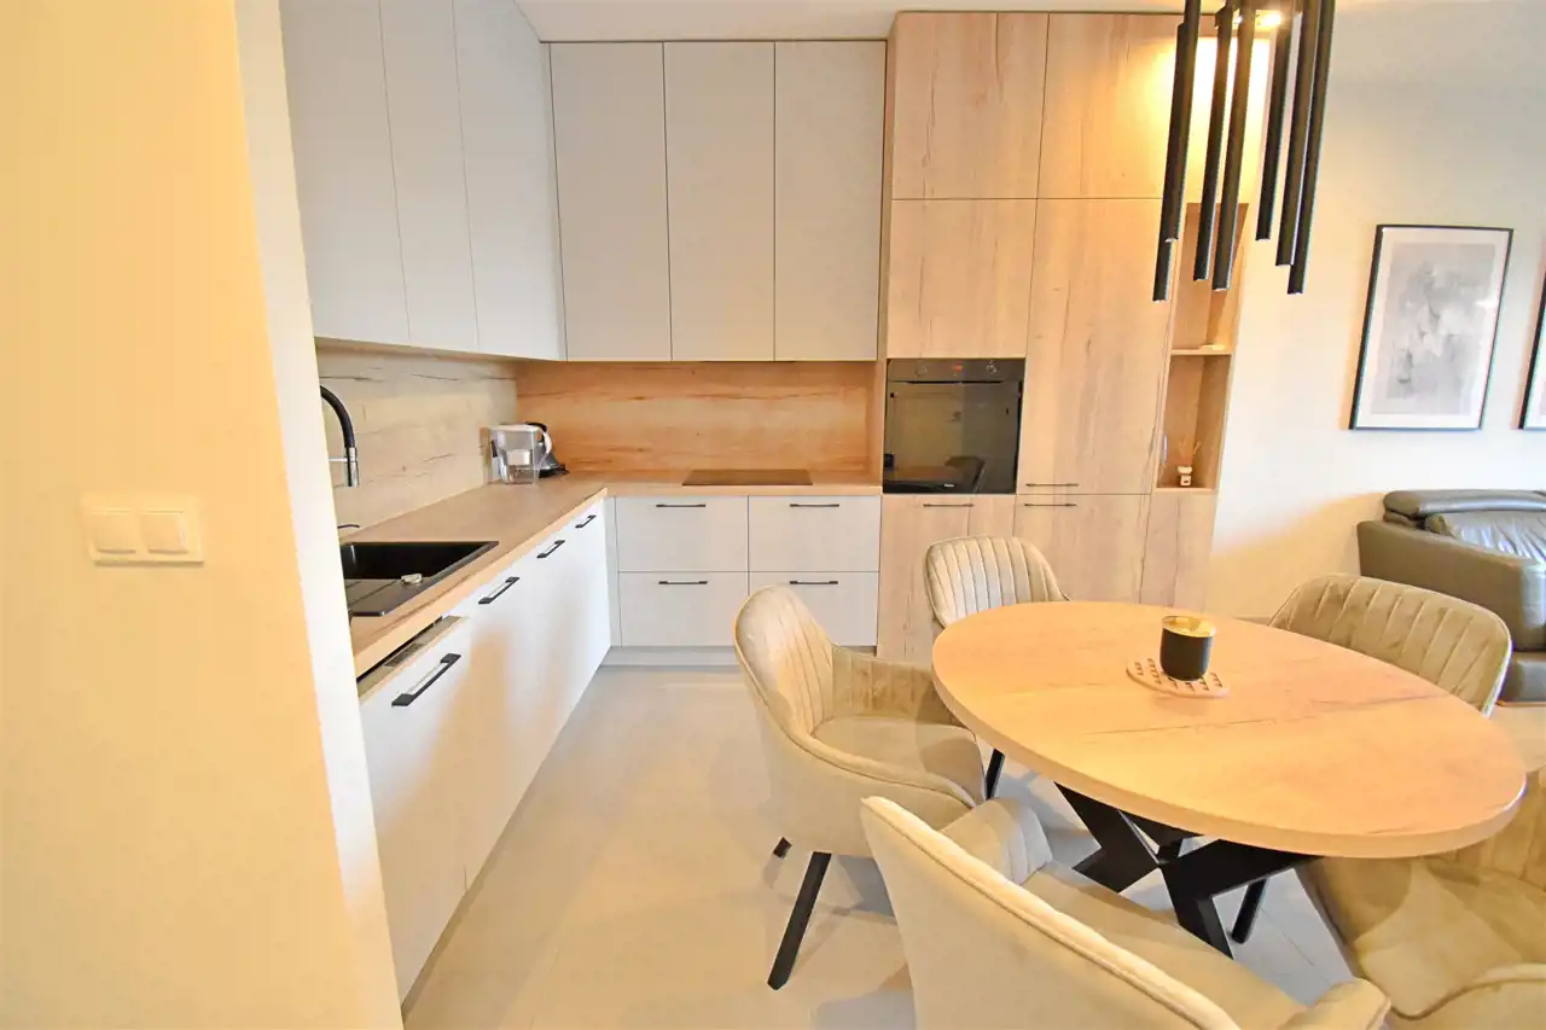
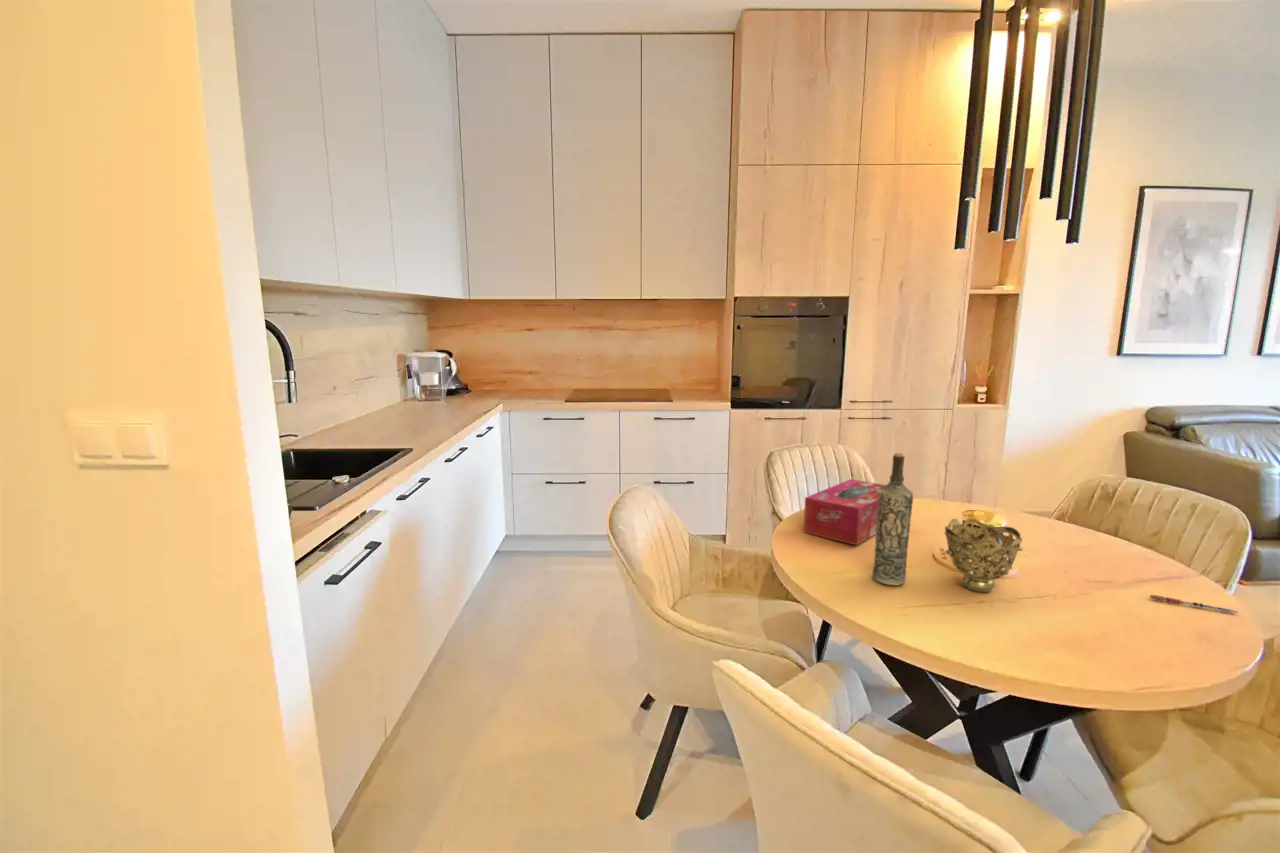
+ pen [1149,594,1239,614]
+ decorative bowl [944,517,1024,593]
+ bottle [871,452,914,586]
+ tissue box [803,478,886,546]
